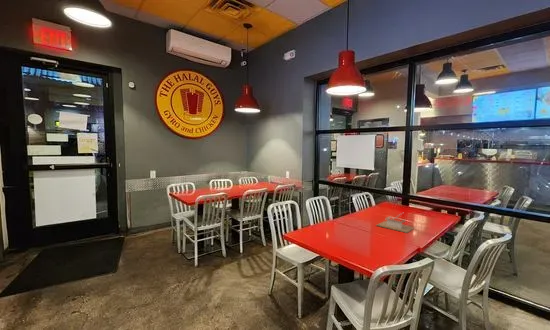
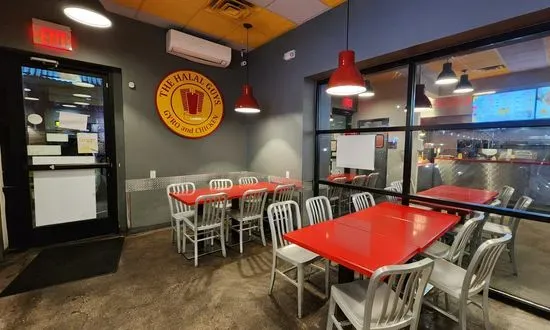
- napkin holder [376,212,415,234]
